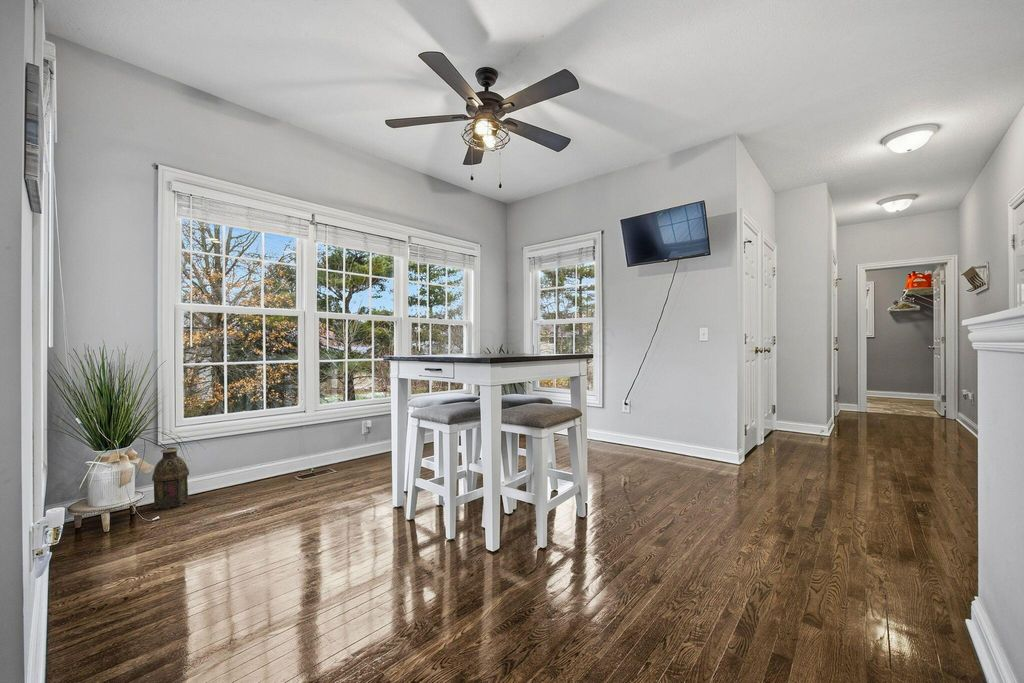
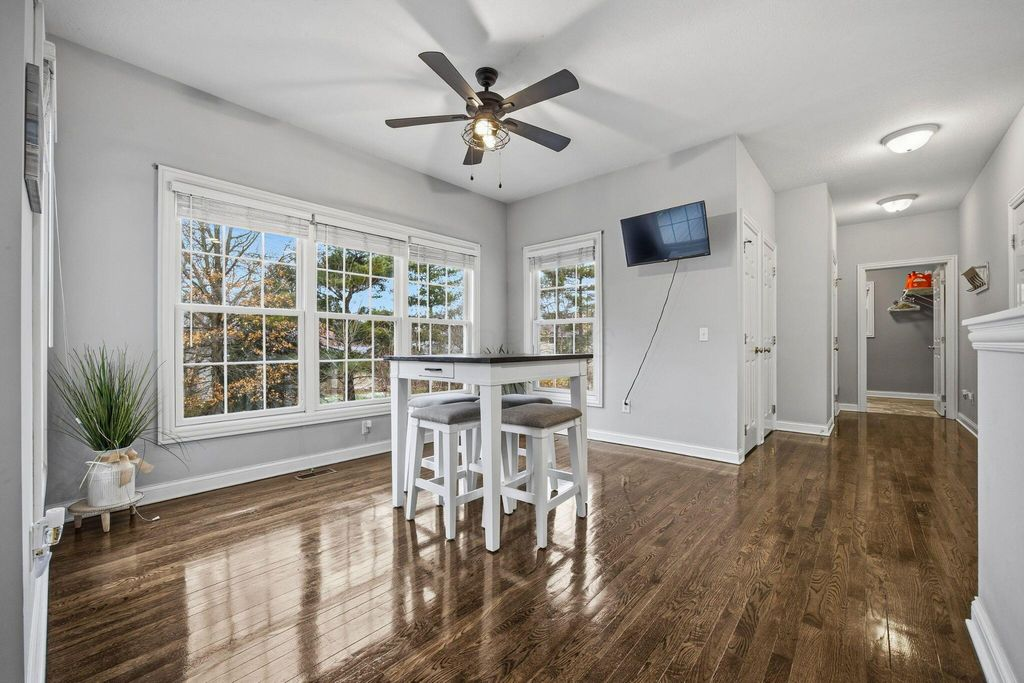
- lantern [151,446,190,510]
